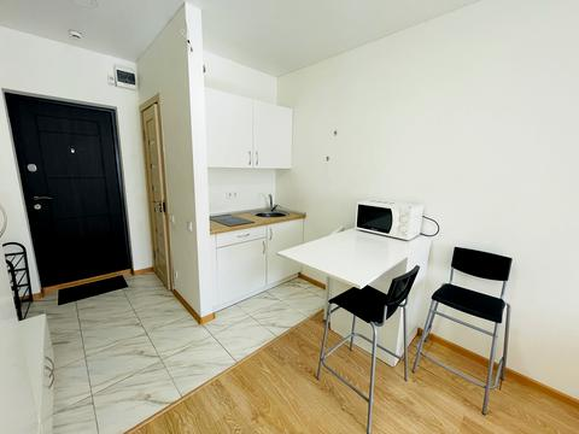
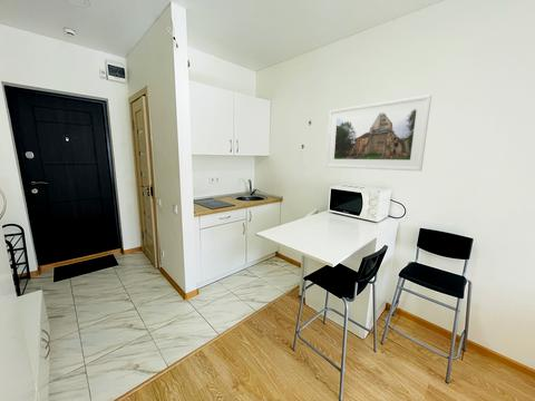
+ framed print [325,94,432,173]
